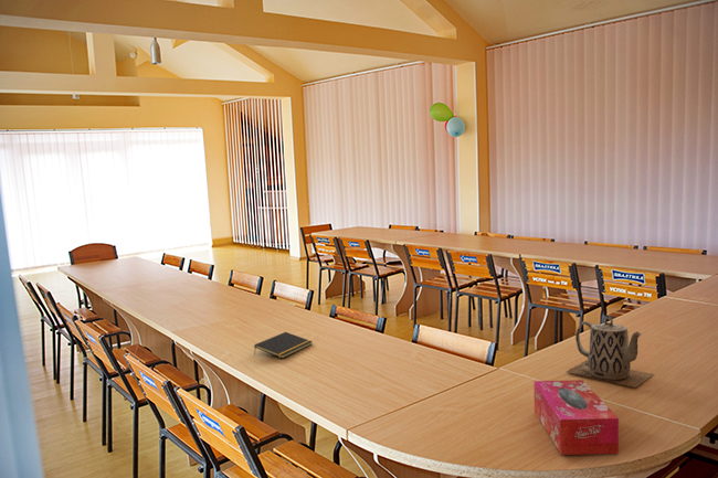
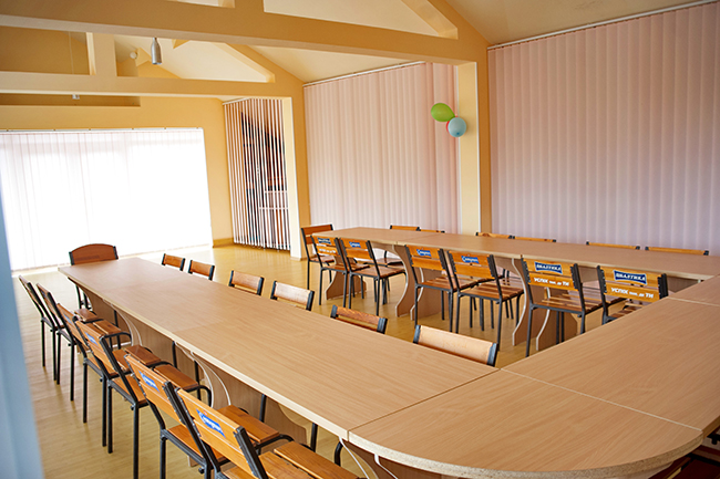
- notepad [253,331,314,359]
- teapot [566,316,654,389]
- tissue box [532,379,620,456]
